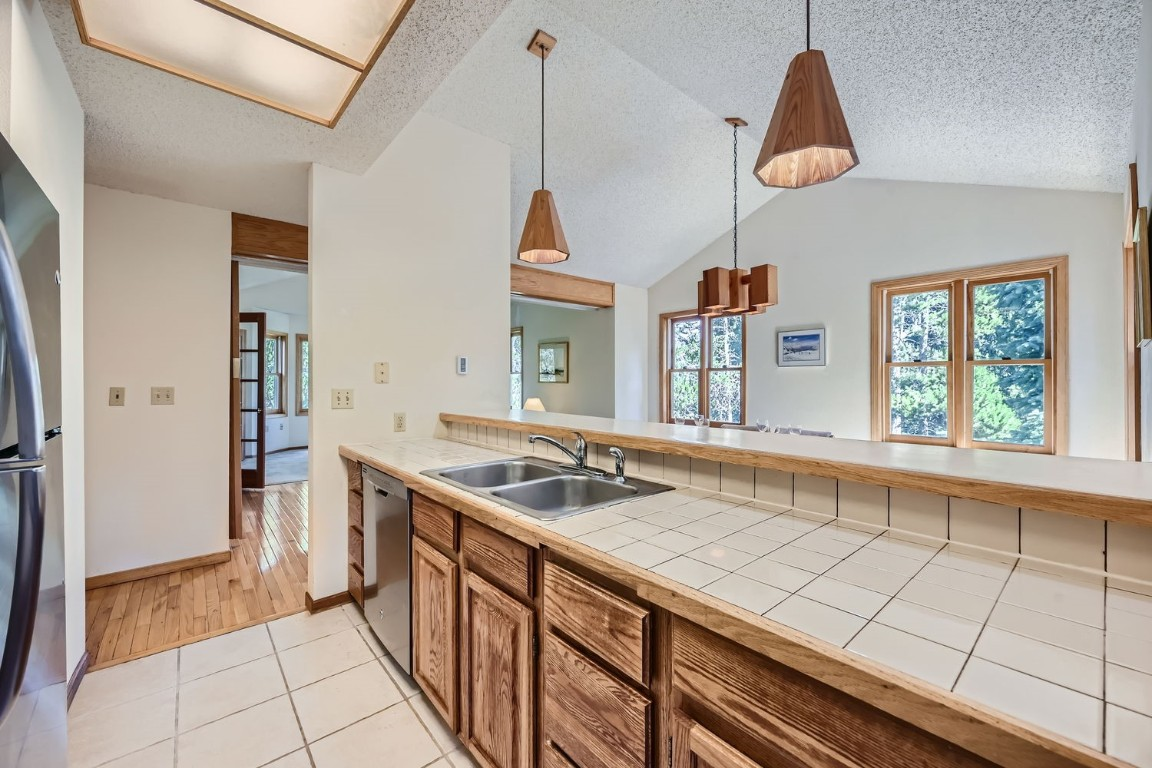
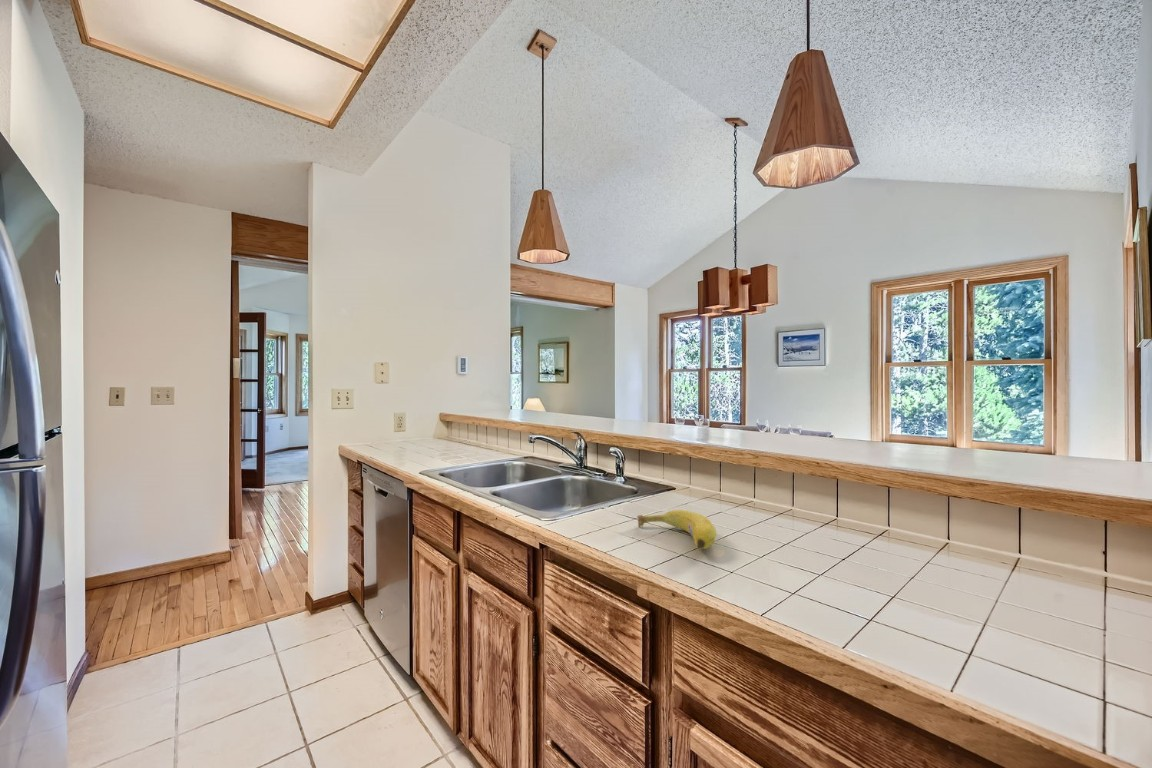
+ fruit [636,509,717,550]
